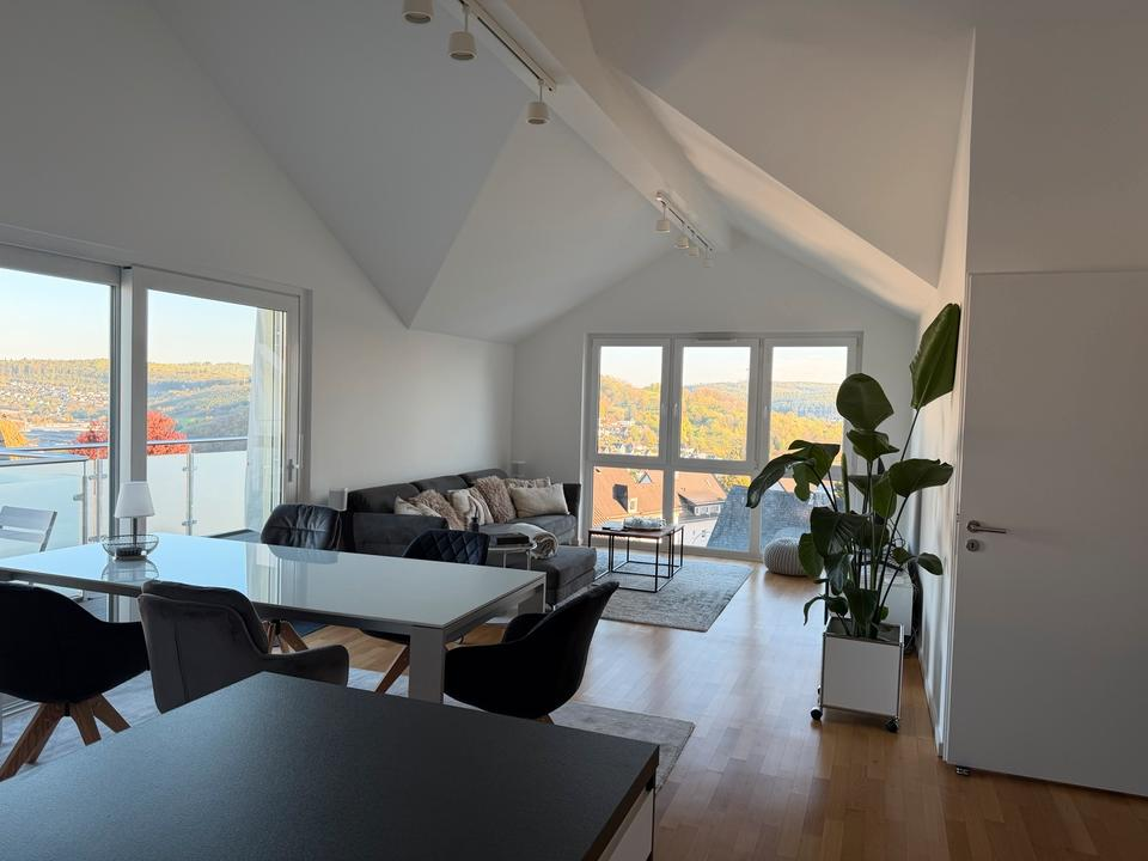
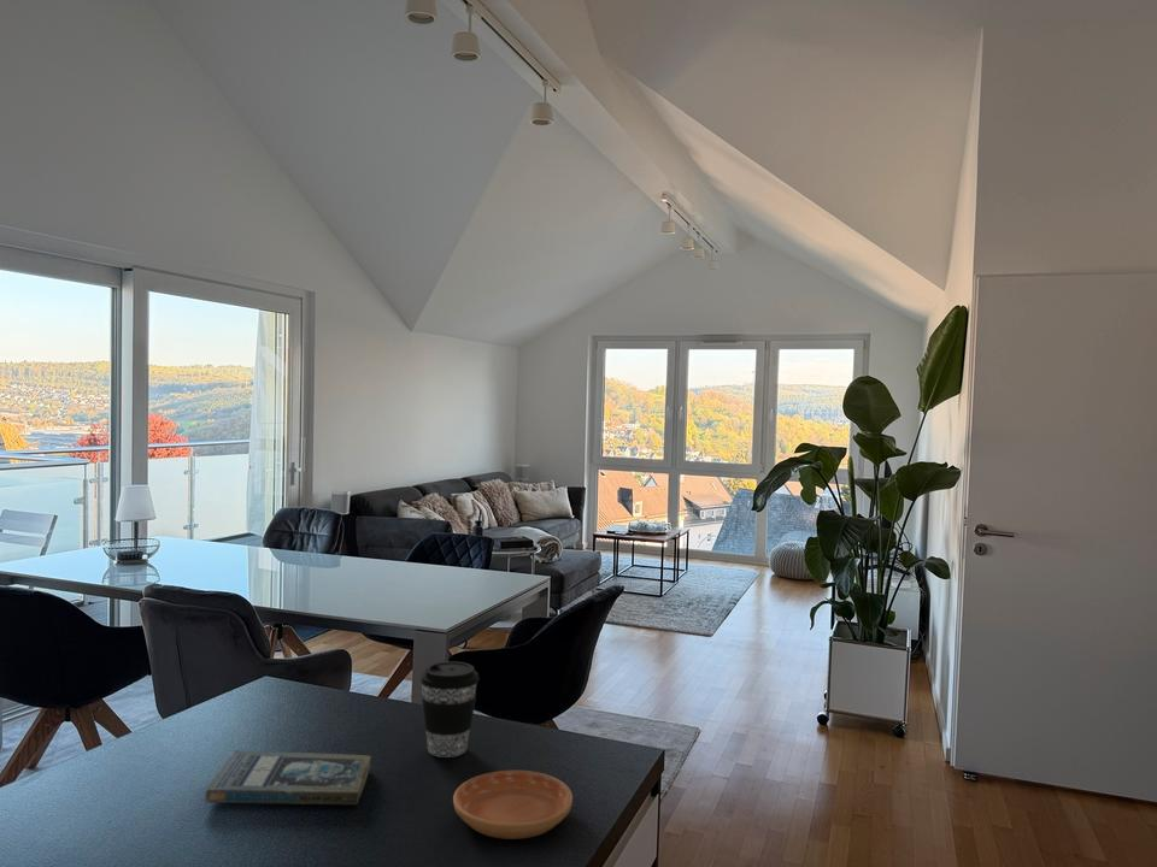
+ book [204,749,372,806]
+ coffee cup [418,660,480,759]
+ saucer [452,769,574,841]
